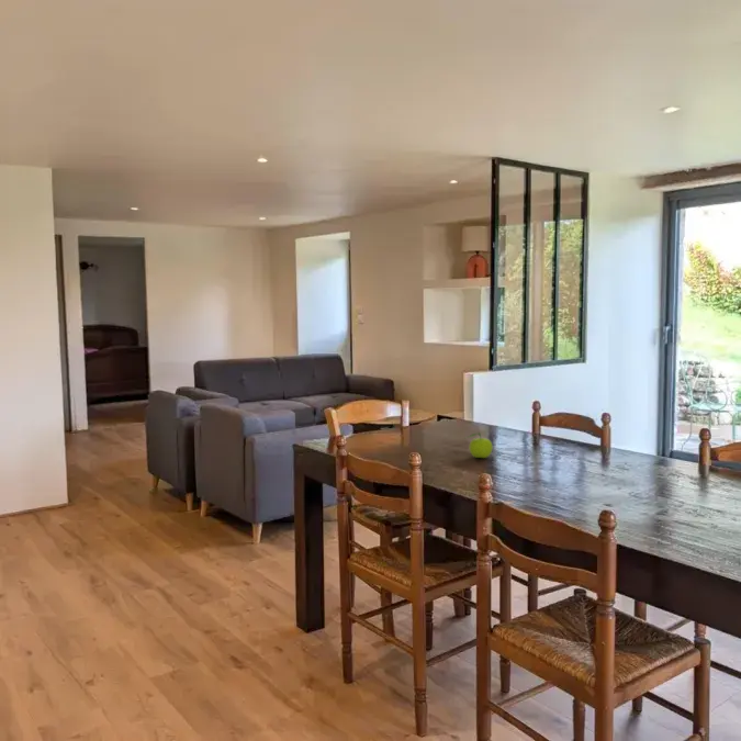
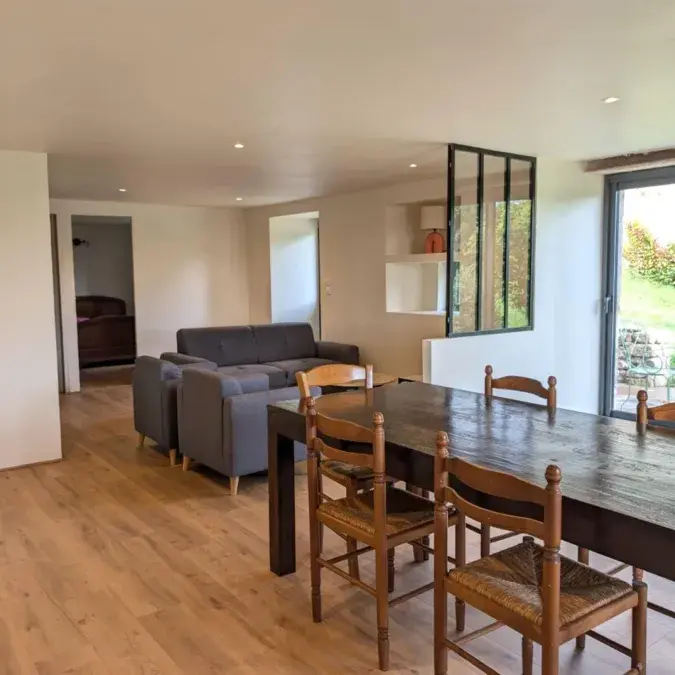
- fruit [462,431,493,459]
